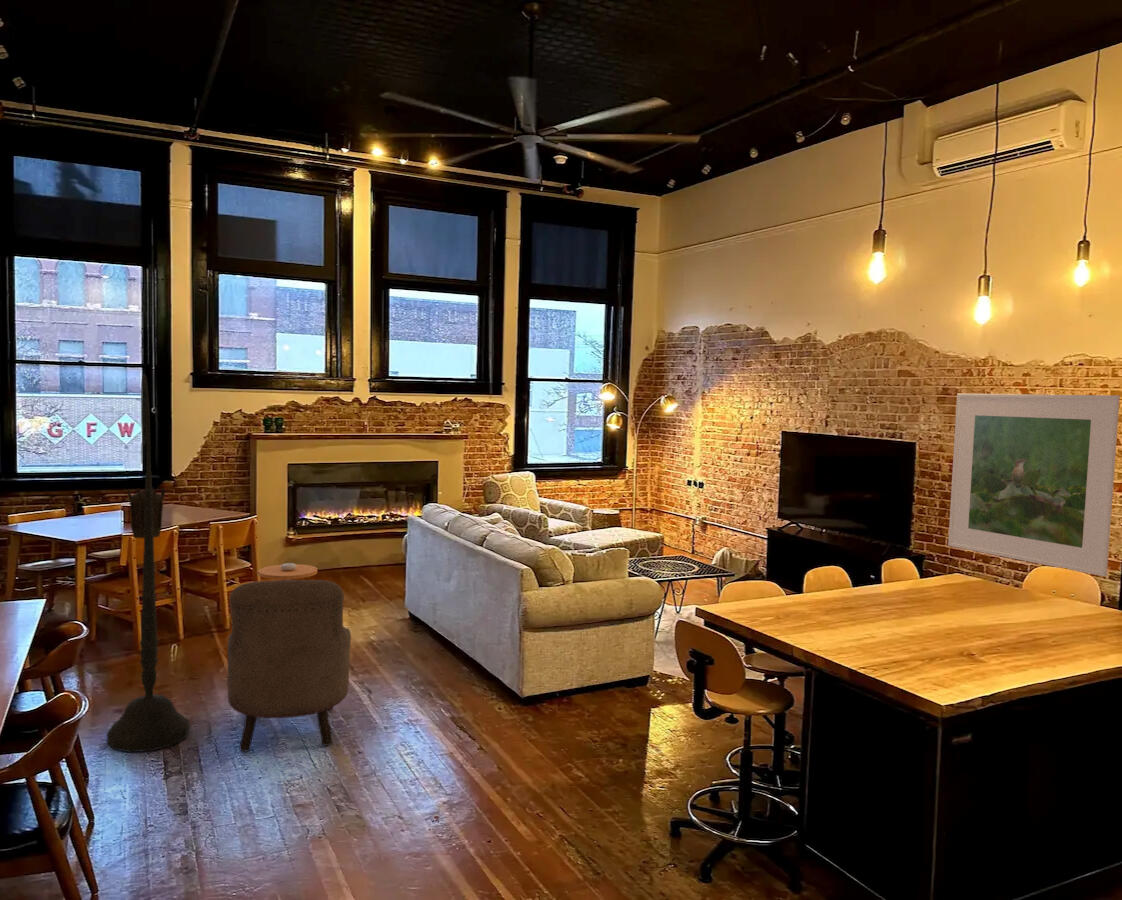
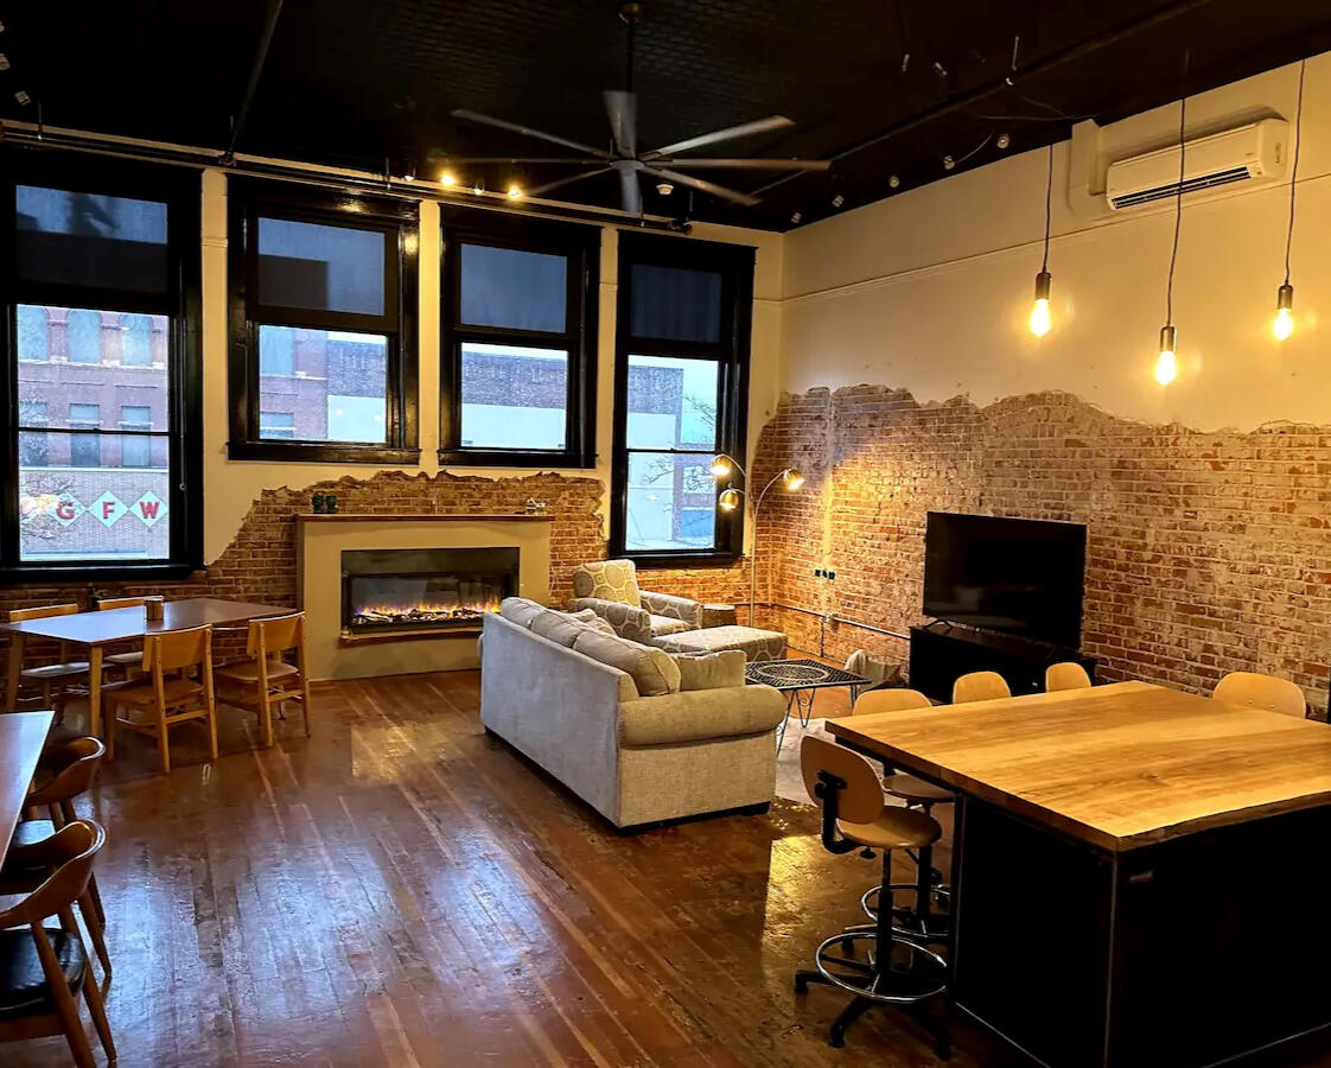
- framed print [947,393,1121,577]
- side table [257,562,318,580]
- floor lamp [106,373,190,753]
- armchair [226,579,352,753]
